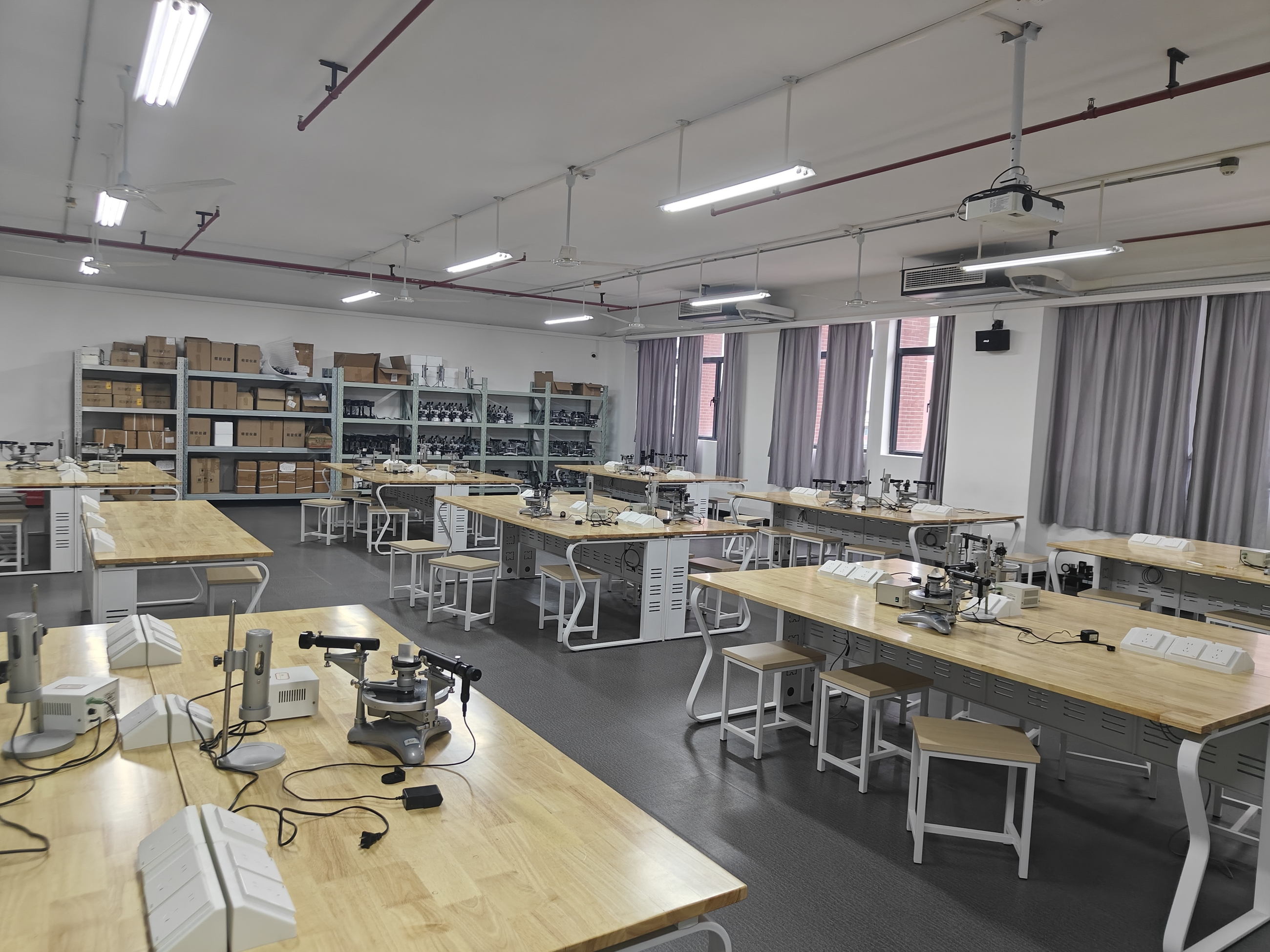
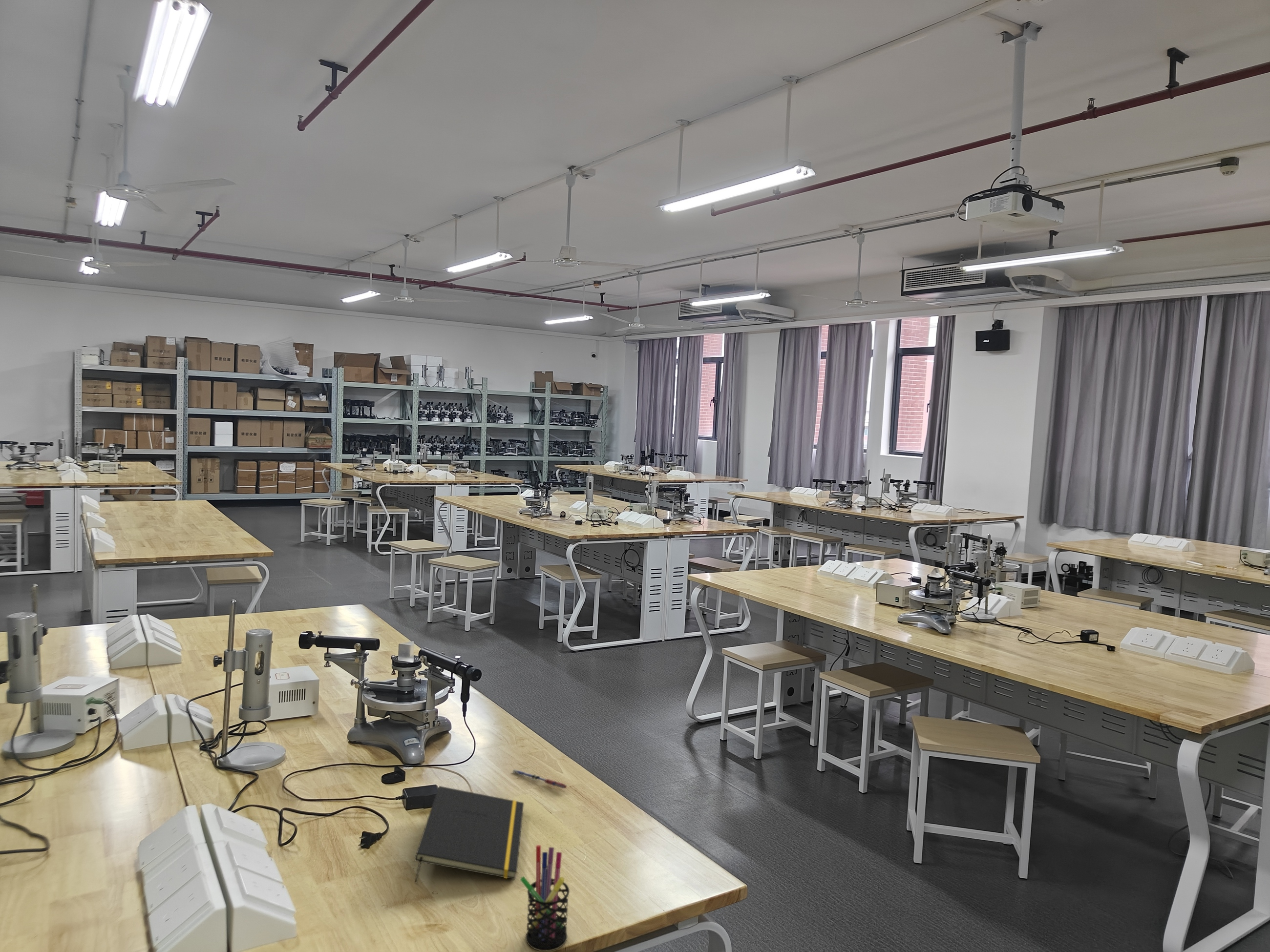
+ pen holder [520,845,570,952]
+ notepad [414,786,524,883]
+ pen [511,769,568,789]
